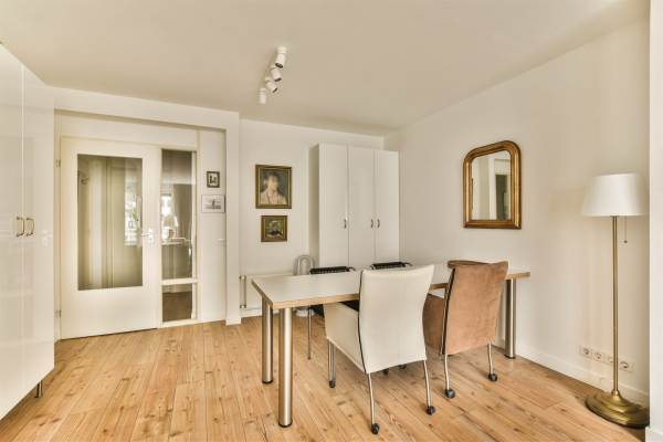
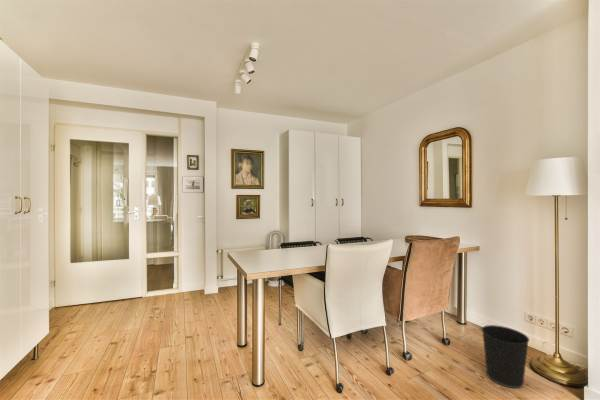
+ wastebasket [481,324,530,389]
